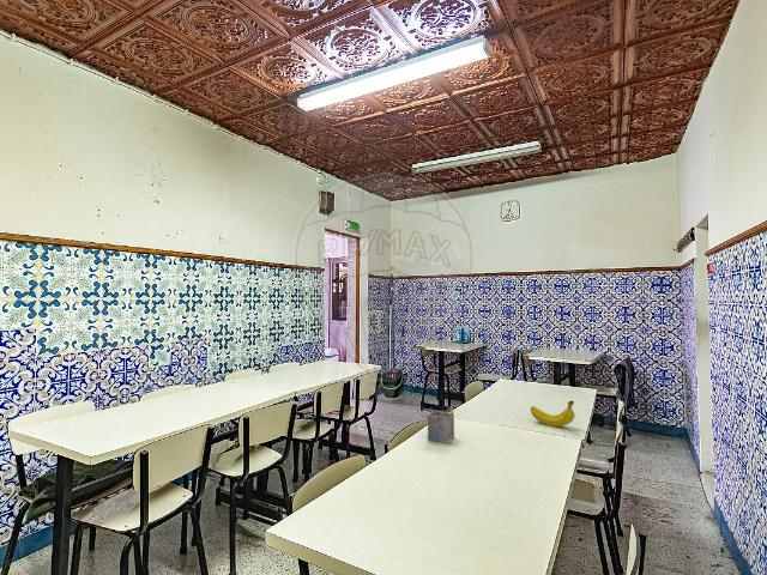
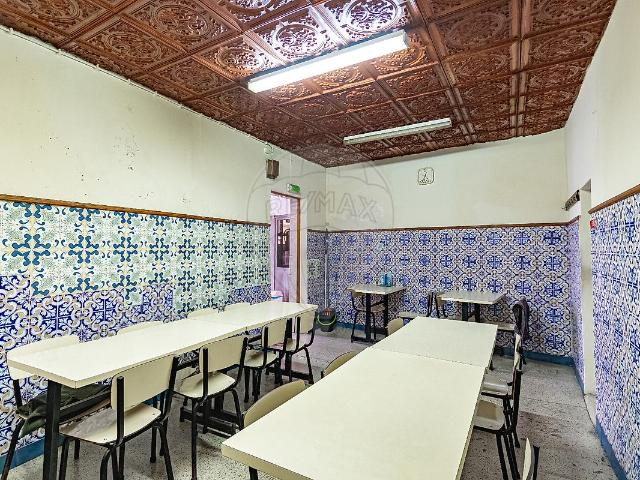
- napkin holder [427,404,455,444]
- fruit [530,400,575,428]
